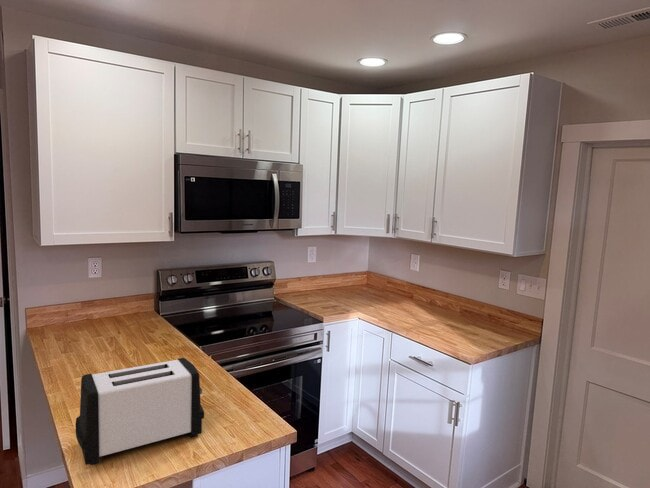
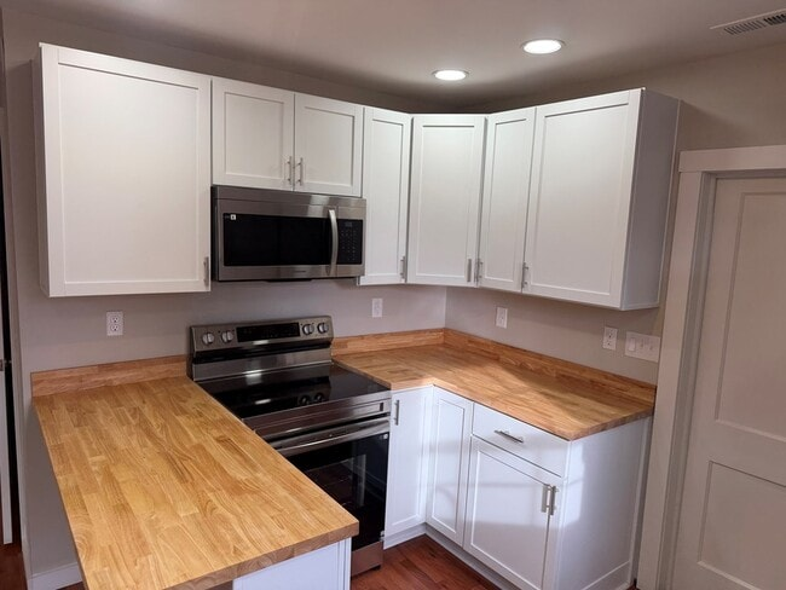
- toaster [74,357,205,466]
